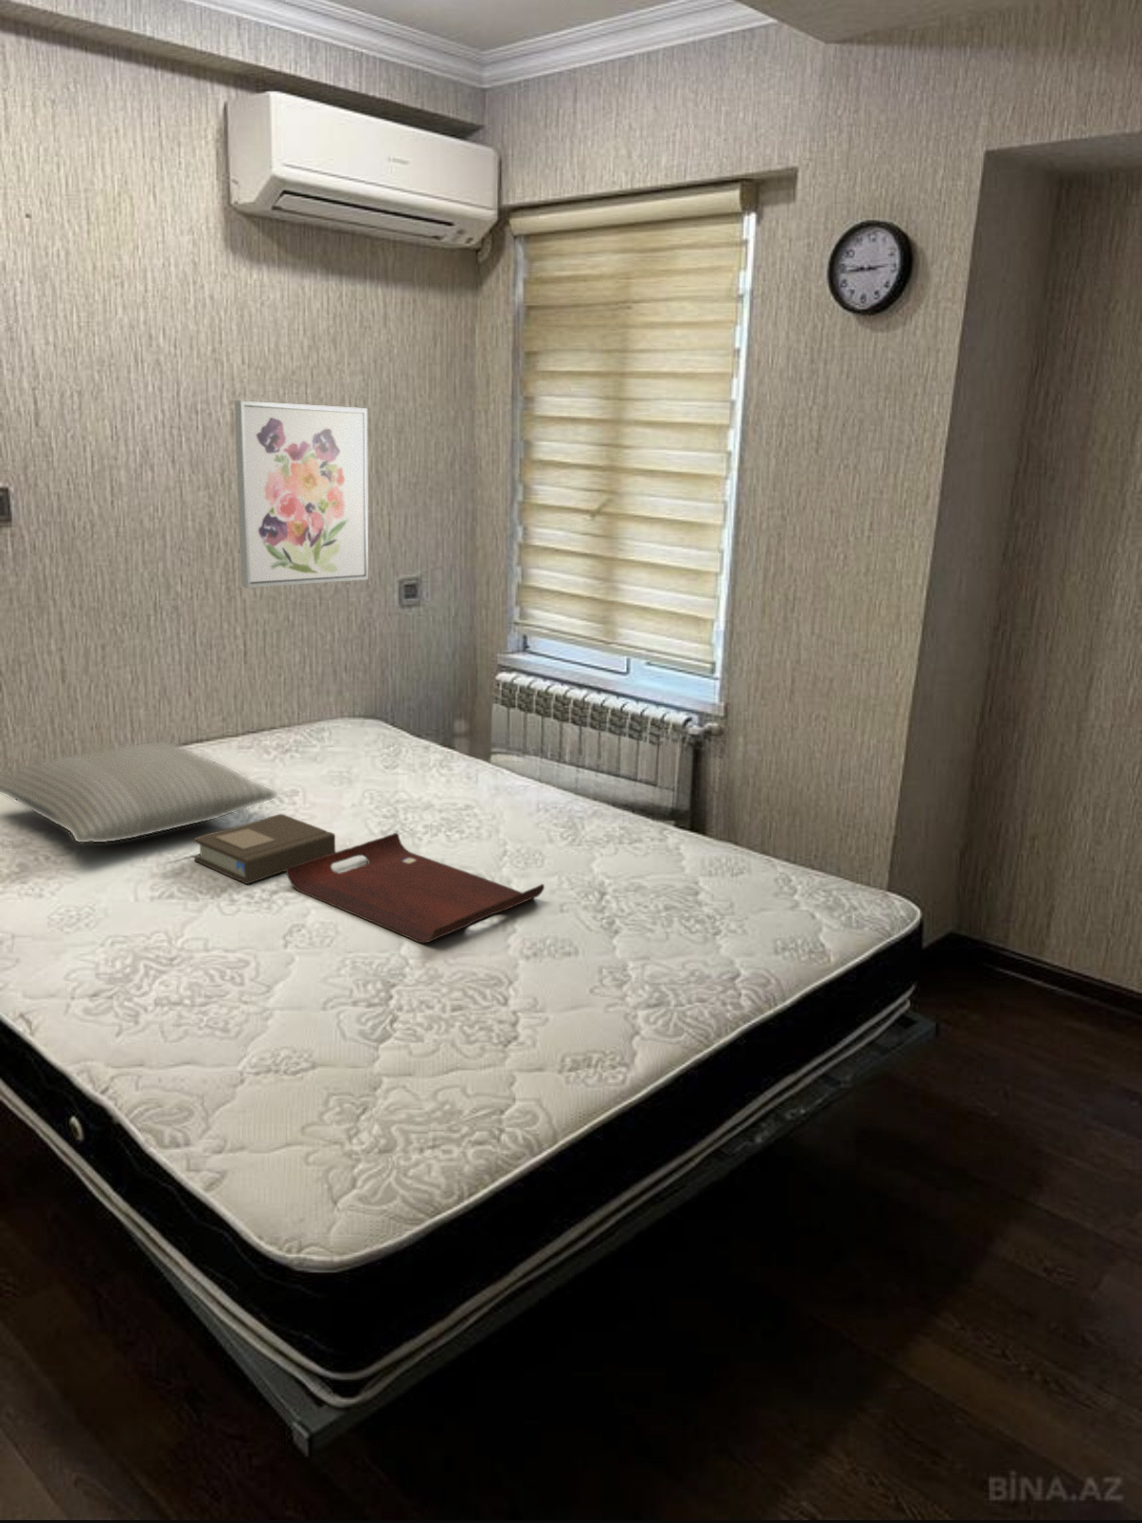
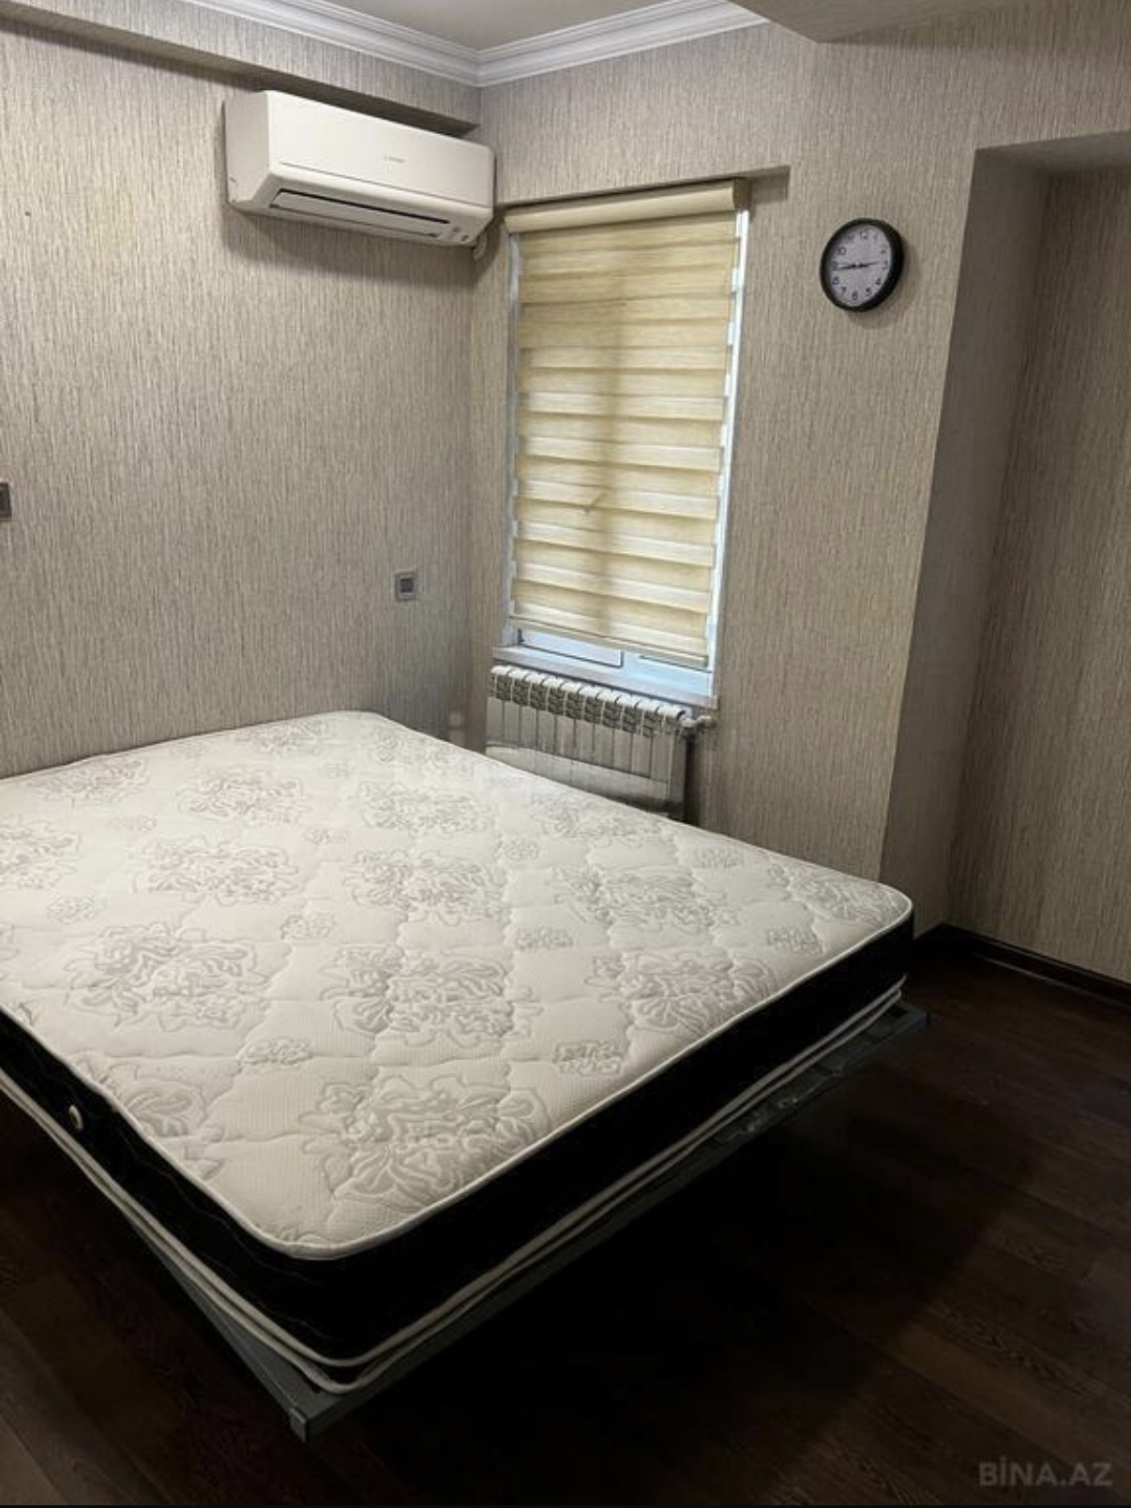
- pillow [0,741,278,843]
- serving tray [286,832,546,945]
- book [192,813,336,885]
- wall art [233,399,369,589]
